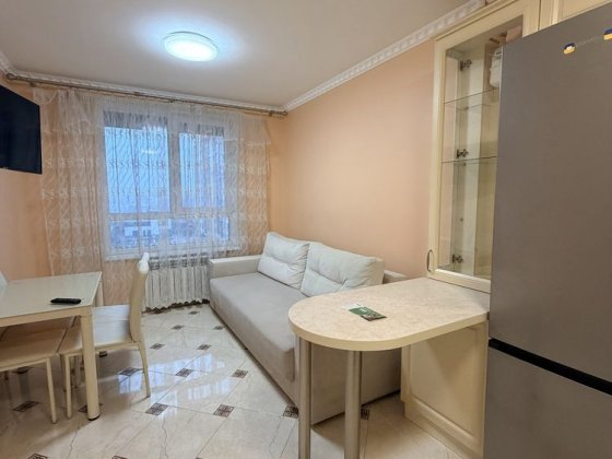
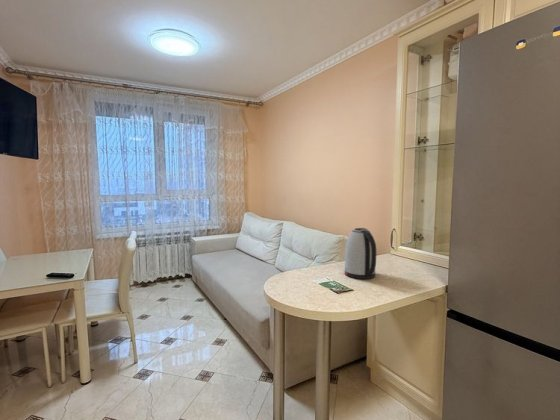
+ kettle [343,227,377,280]
